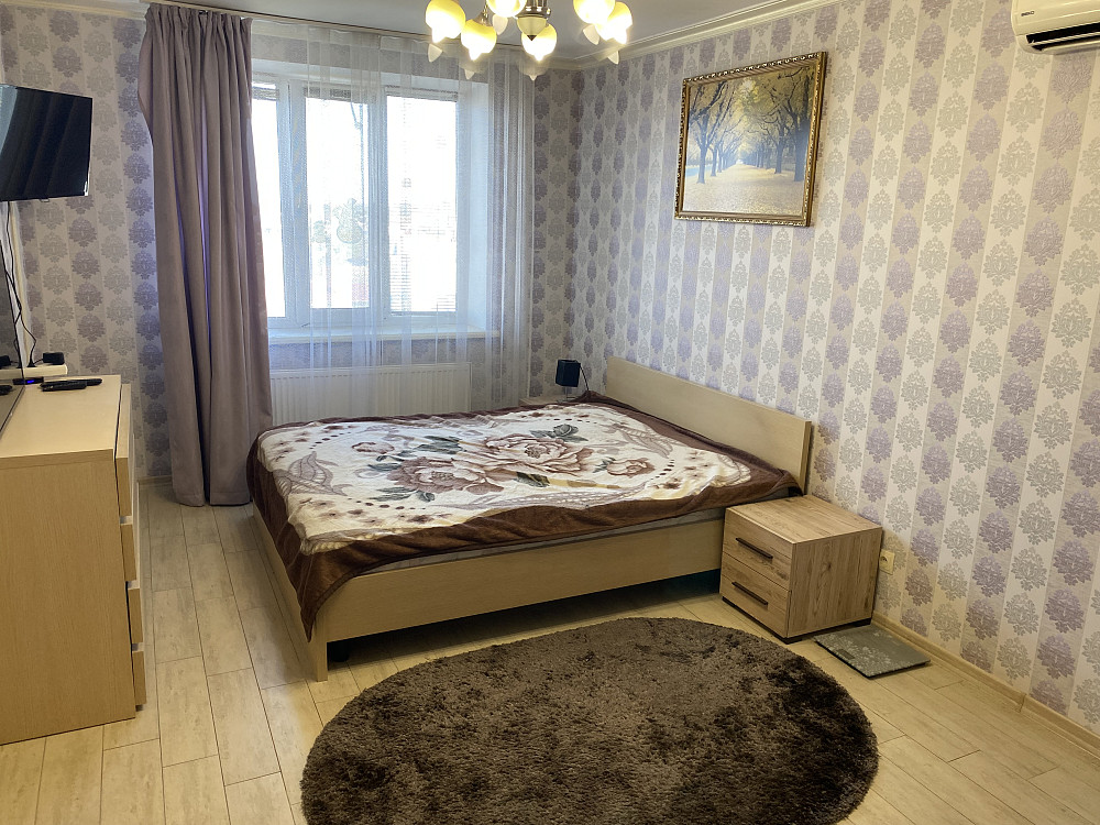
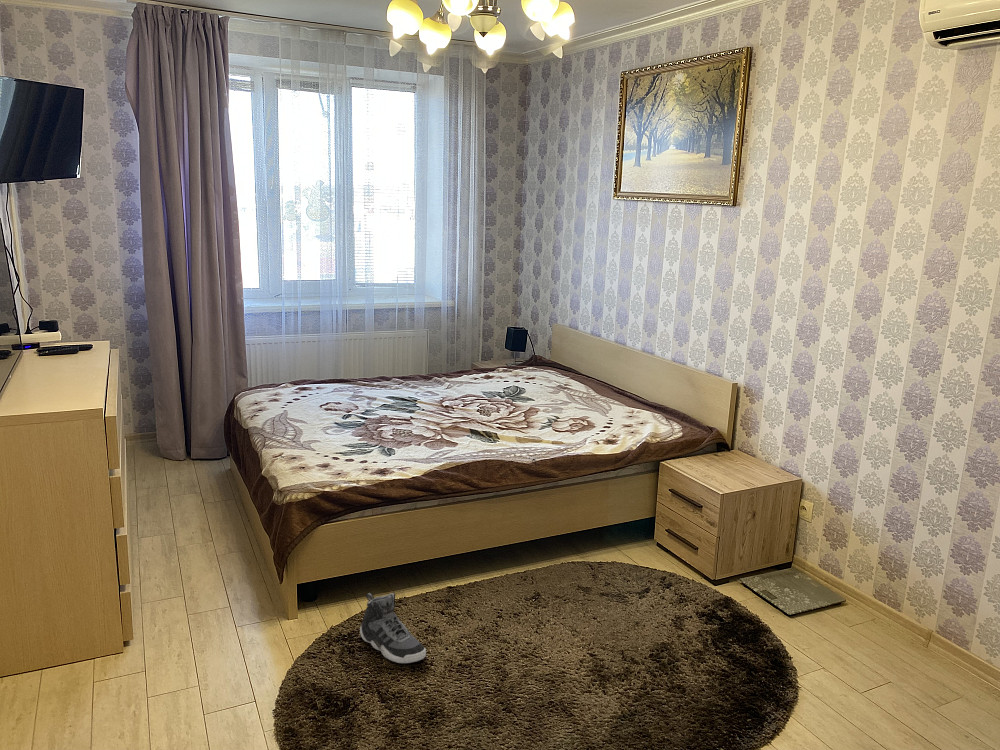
+ sneaker [359,592,427,664]
